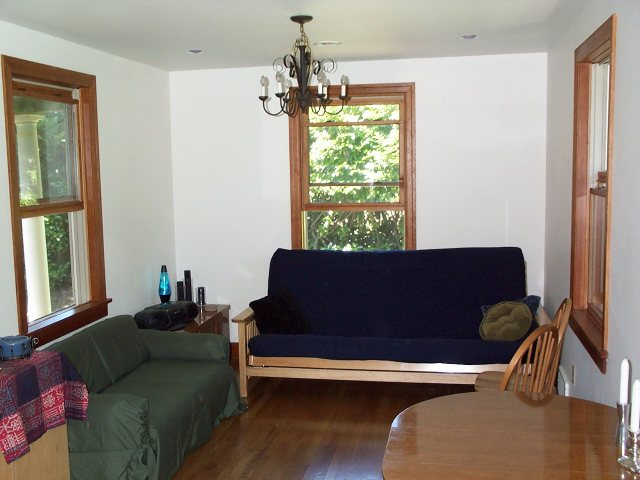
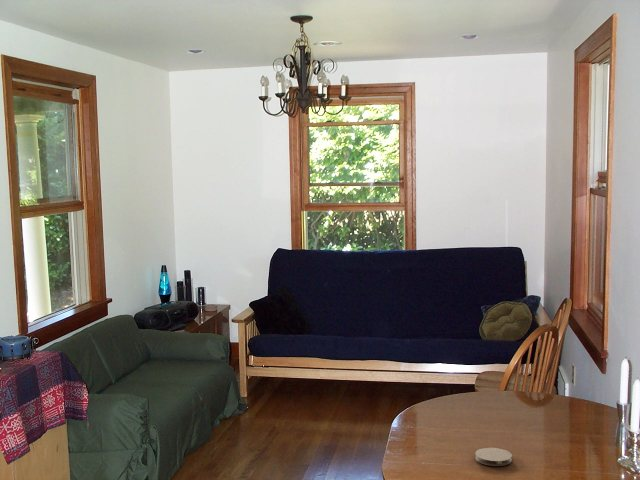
+ coaster [474,447,513,467]
